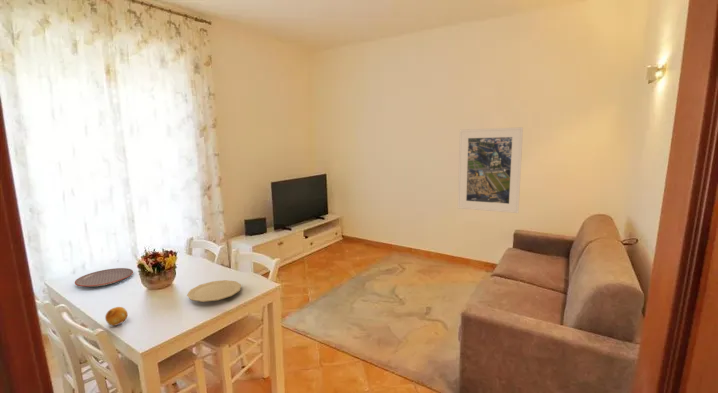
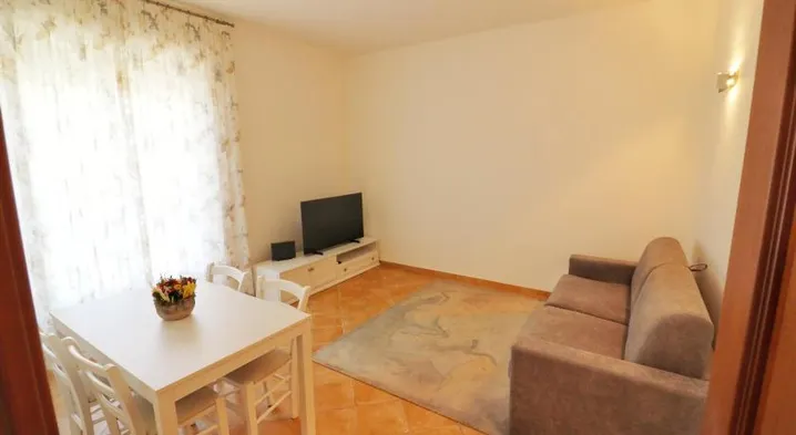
- fruit [104,306,128,327]
- plate [74,267,134,288]
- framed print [457,126,524,214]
- plate [186,279,242,303]
